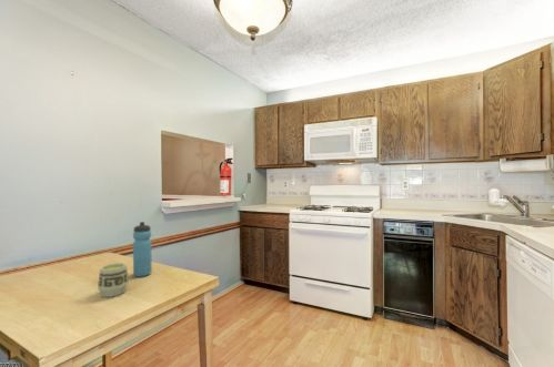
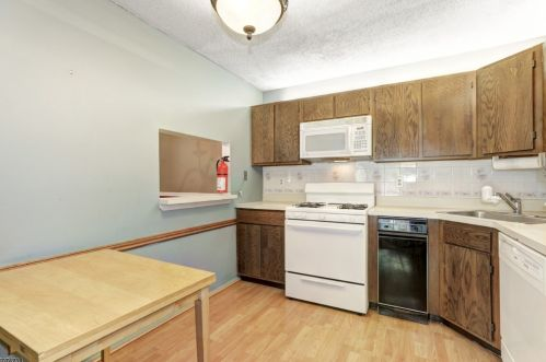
- water bottle [132,221,153,278]
- cup [97,262,130,298]
